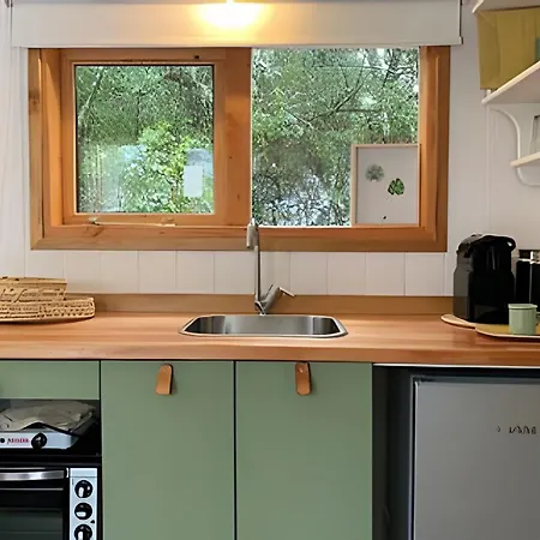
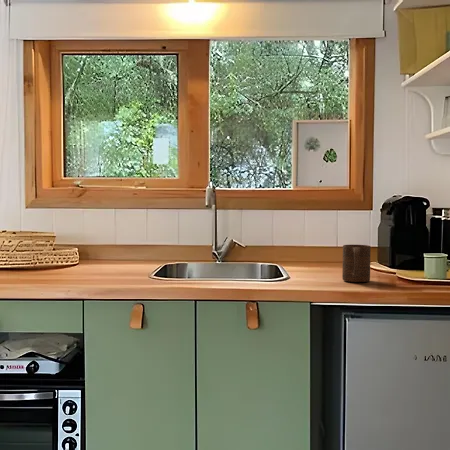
+ cup [341,244,372,283]
